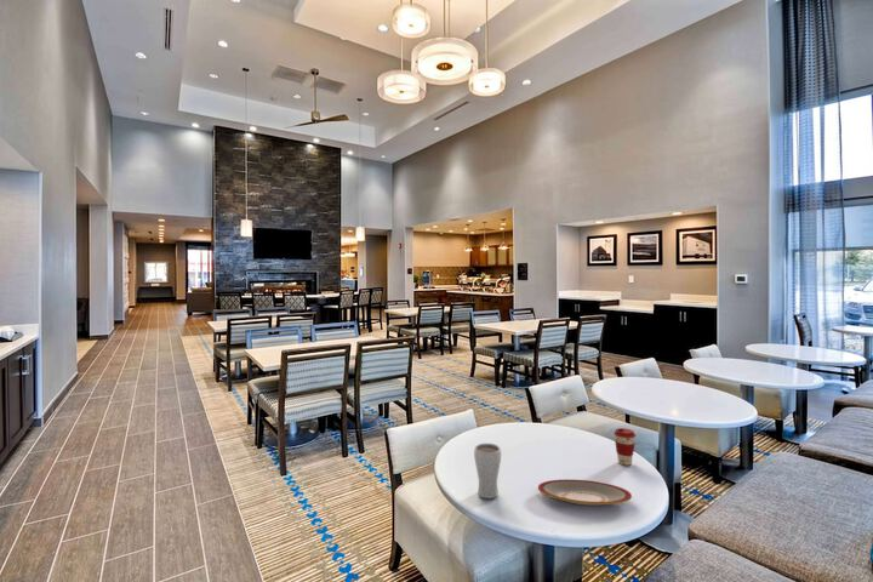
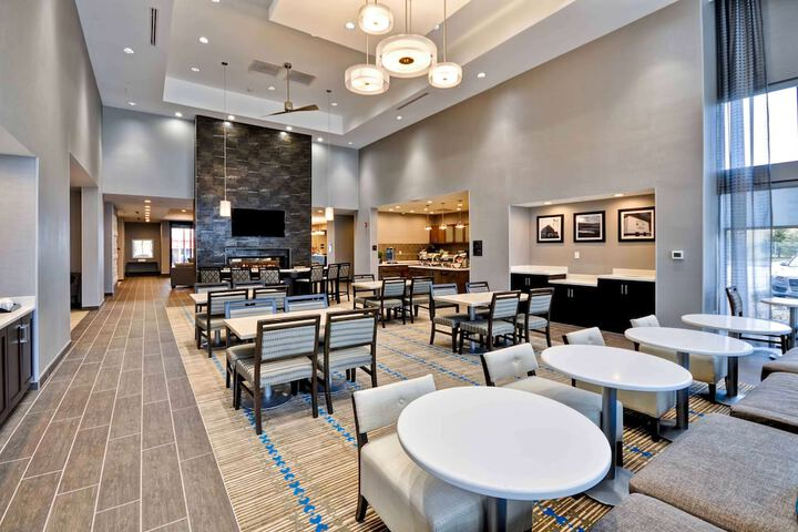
- plate [537,478,633,507]
- drinking glass [473,443,502,500]
- coffee cup [612,427,637,467]
